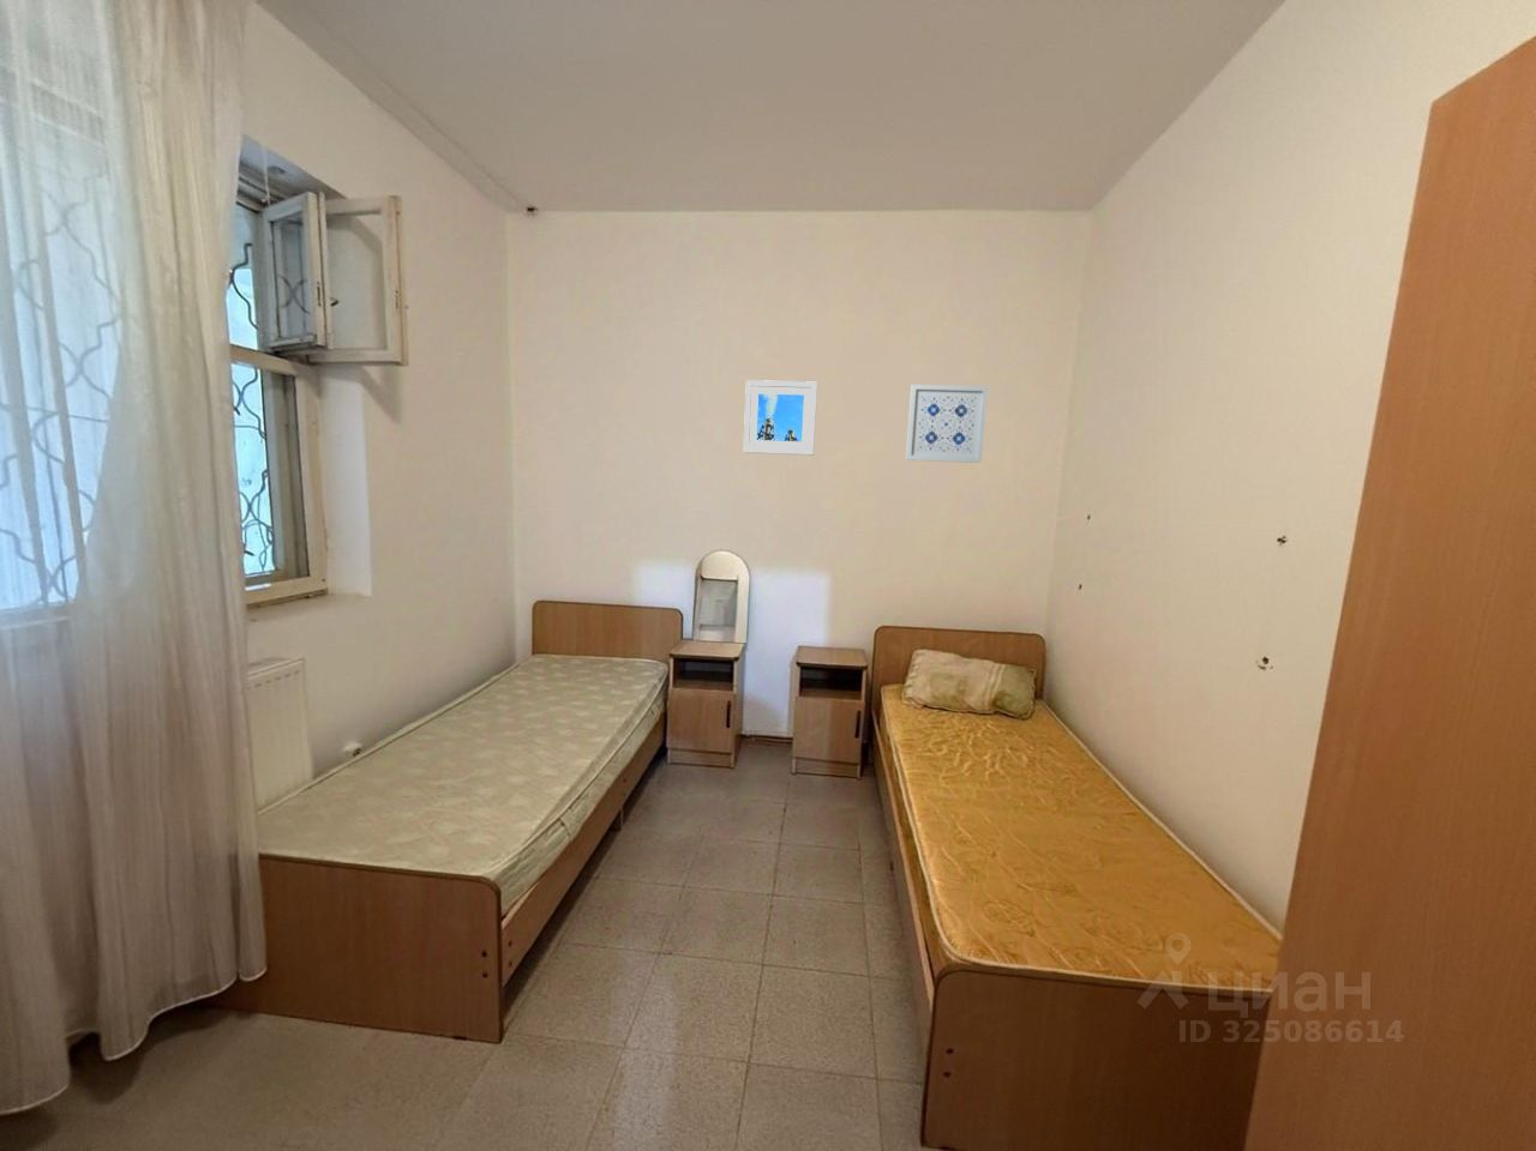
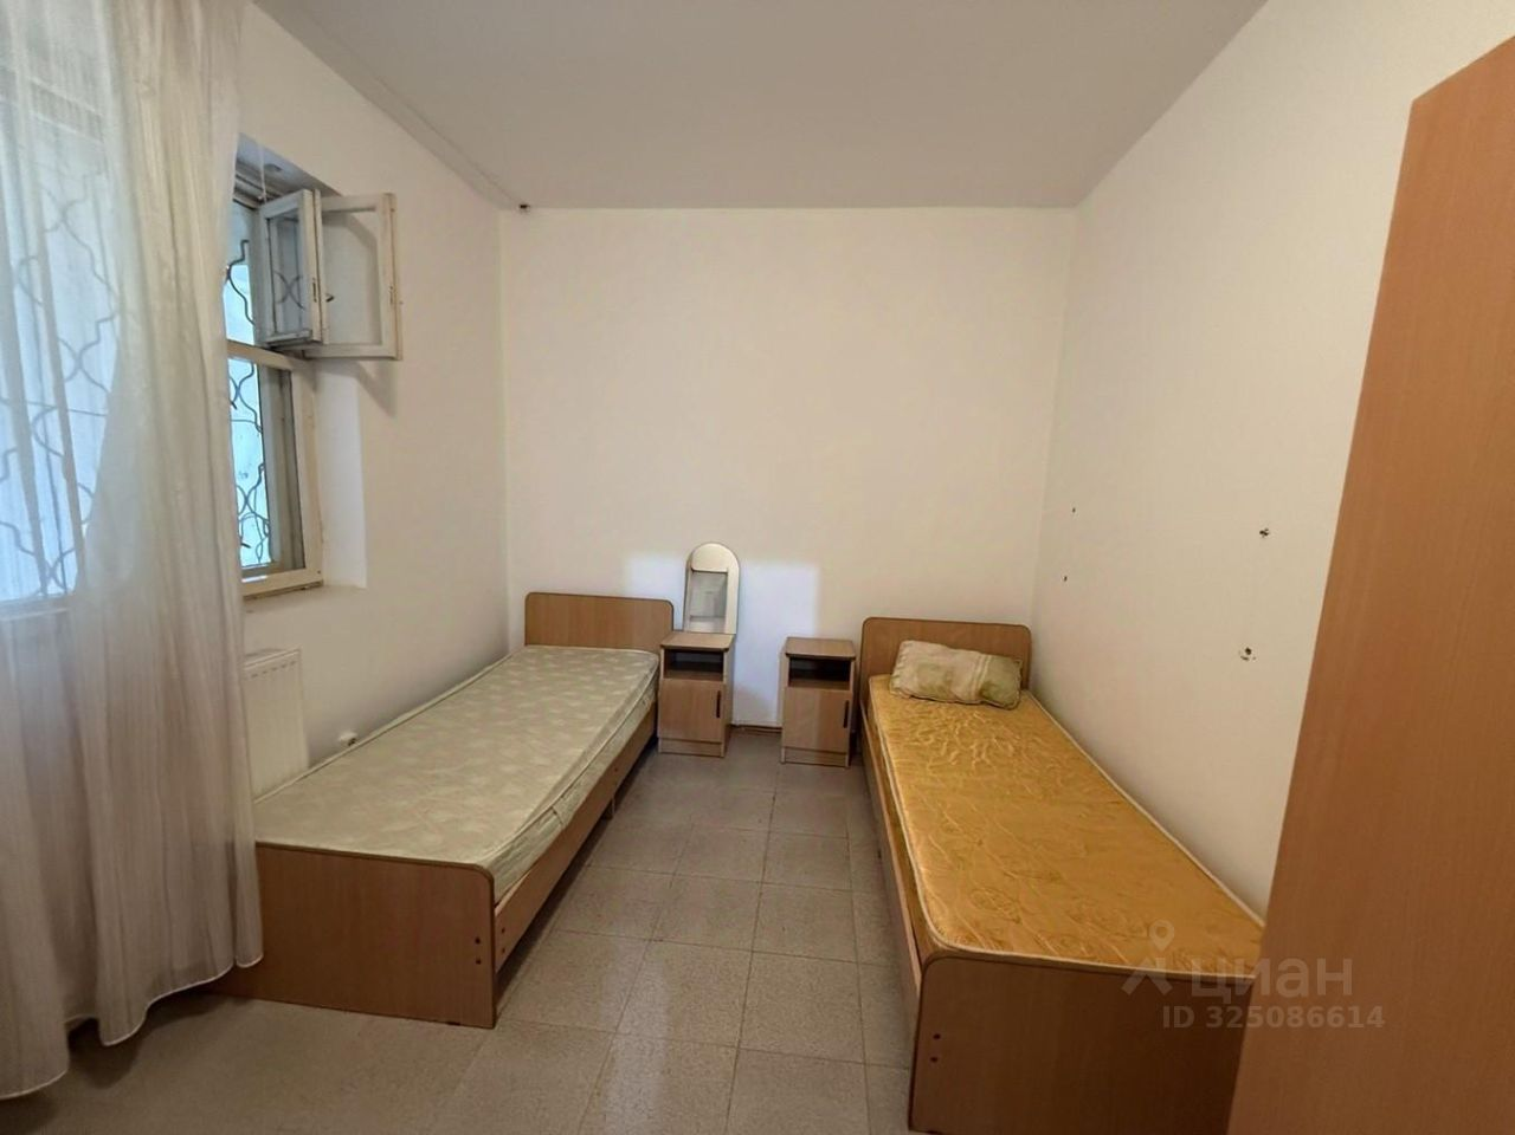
- wall art [905,383,989,464]
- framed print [743,378,819,457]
